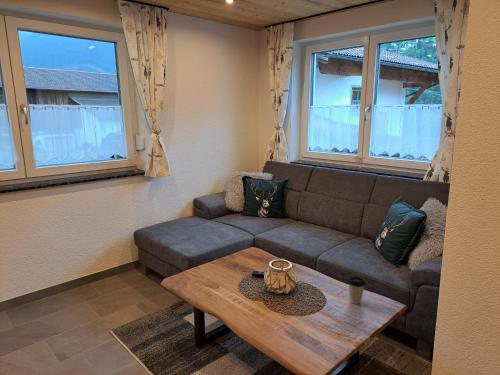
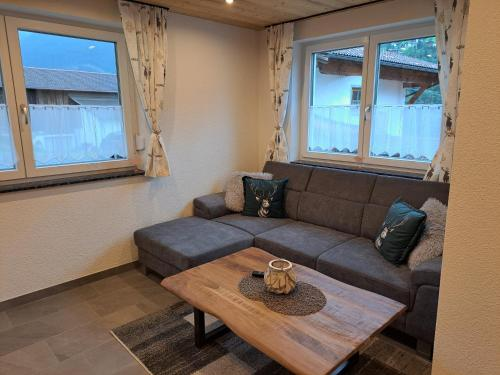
- coffee cup [346,275,367,305]
